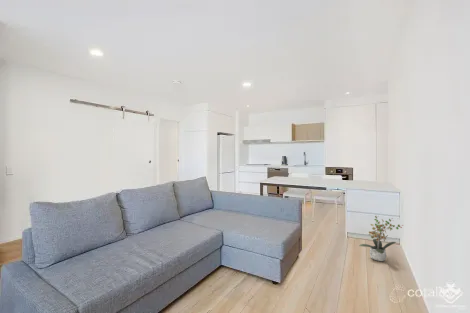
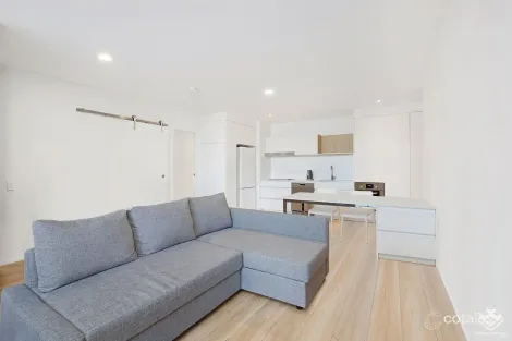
- potted plant [358,215,404,262]
